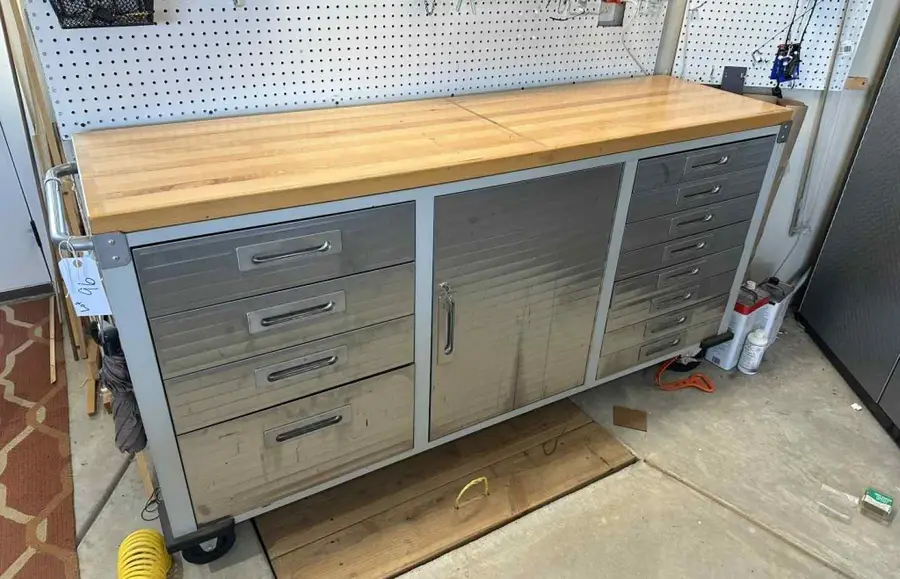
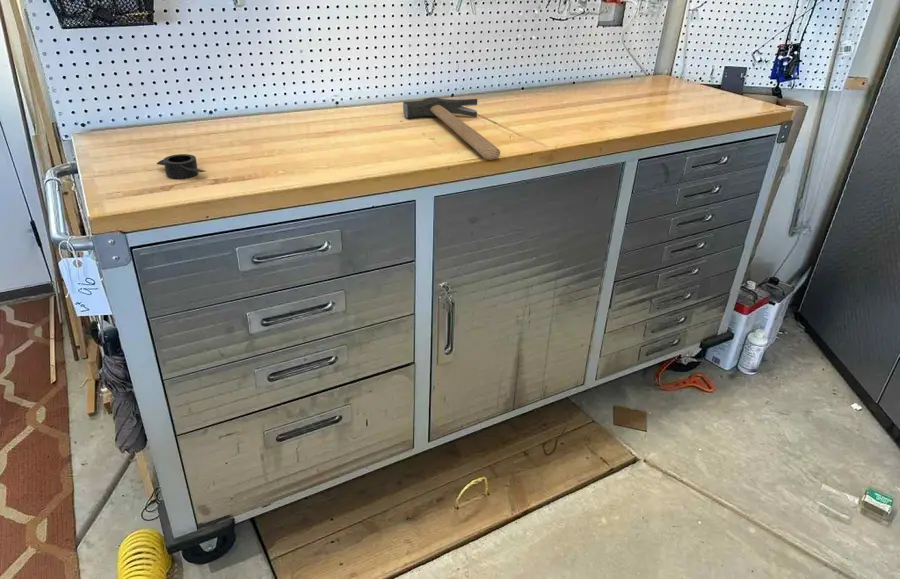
+ duct tape [156,153,206,180]
+ claw hammer [402,96,501,161]
